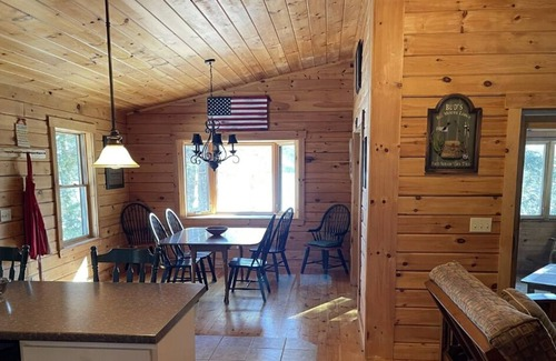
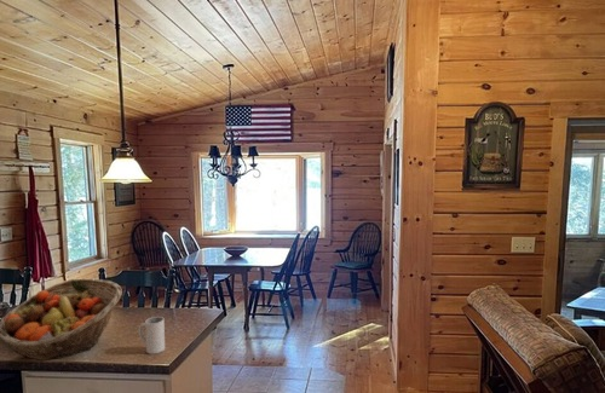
+ mug [138,316,166,356]
+ fruit basket [0,278,123,362]
